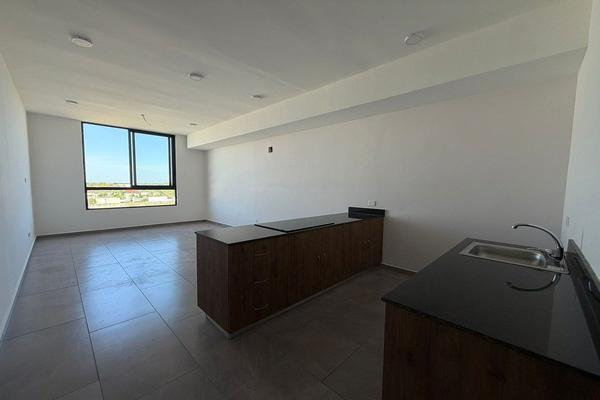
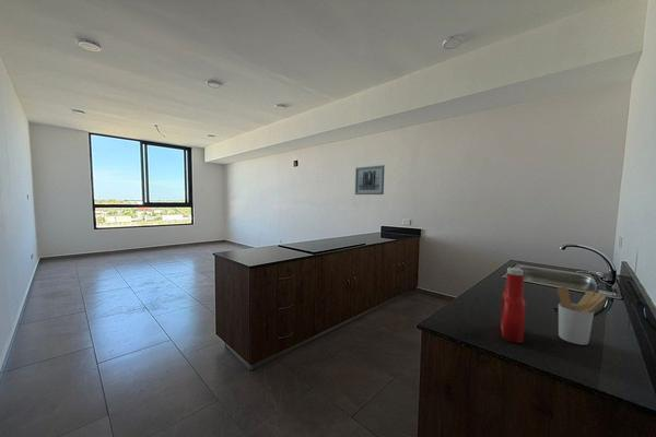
+ utensil holder [557,286,607,346]
+ wall art [354,164,386,196]
+ soap bottle [500,267,527,344]
